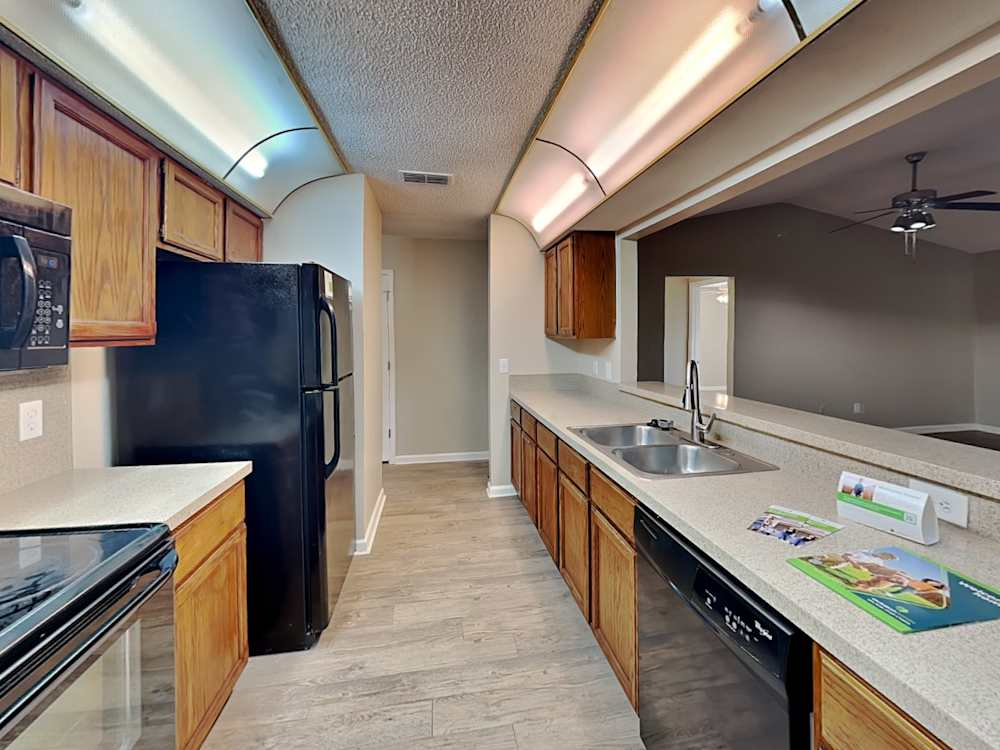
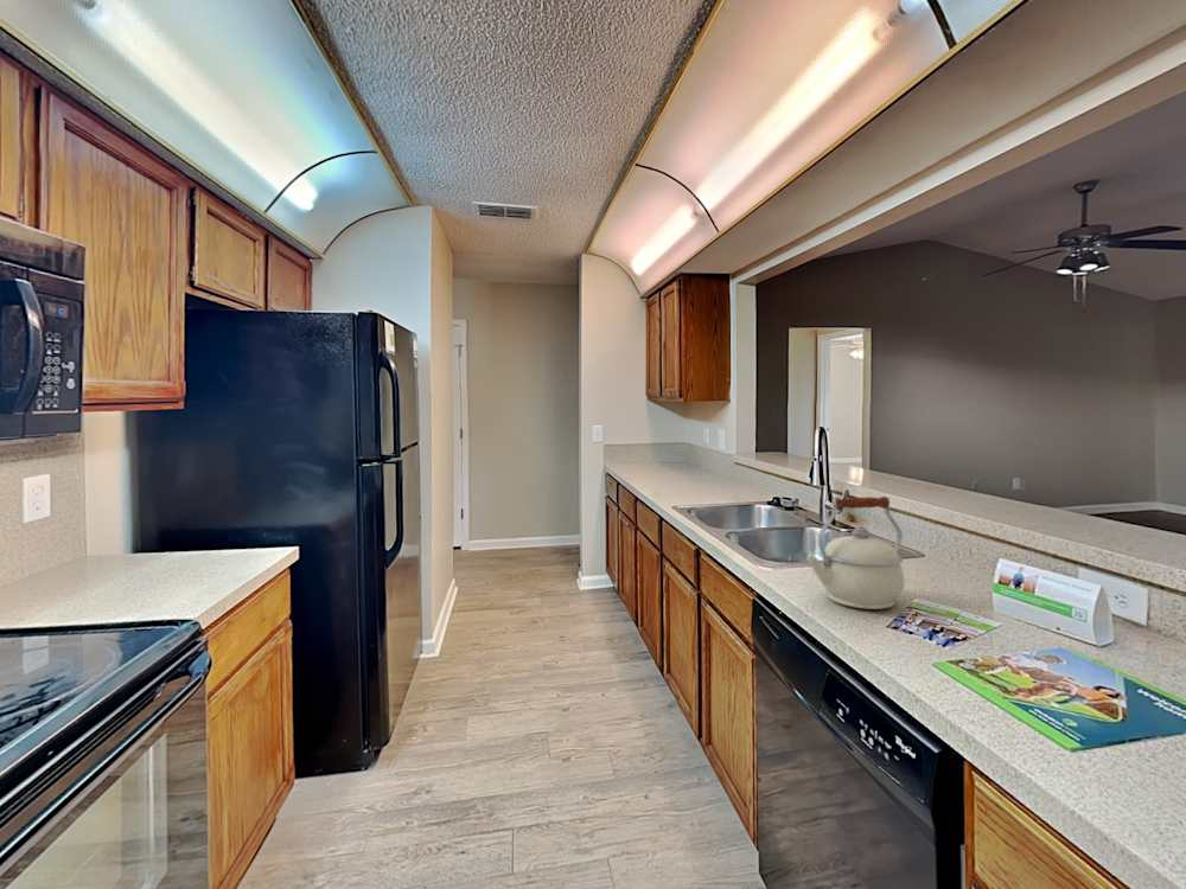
+ kettle [806,495,906,610]
